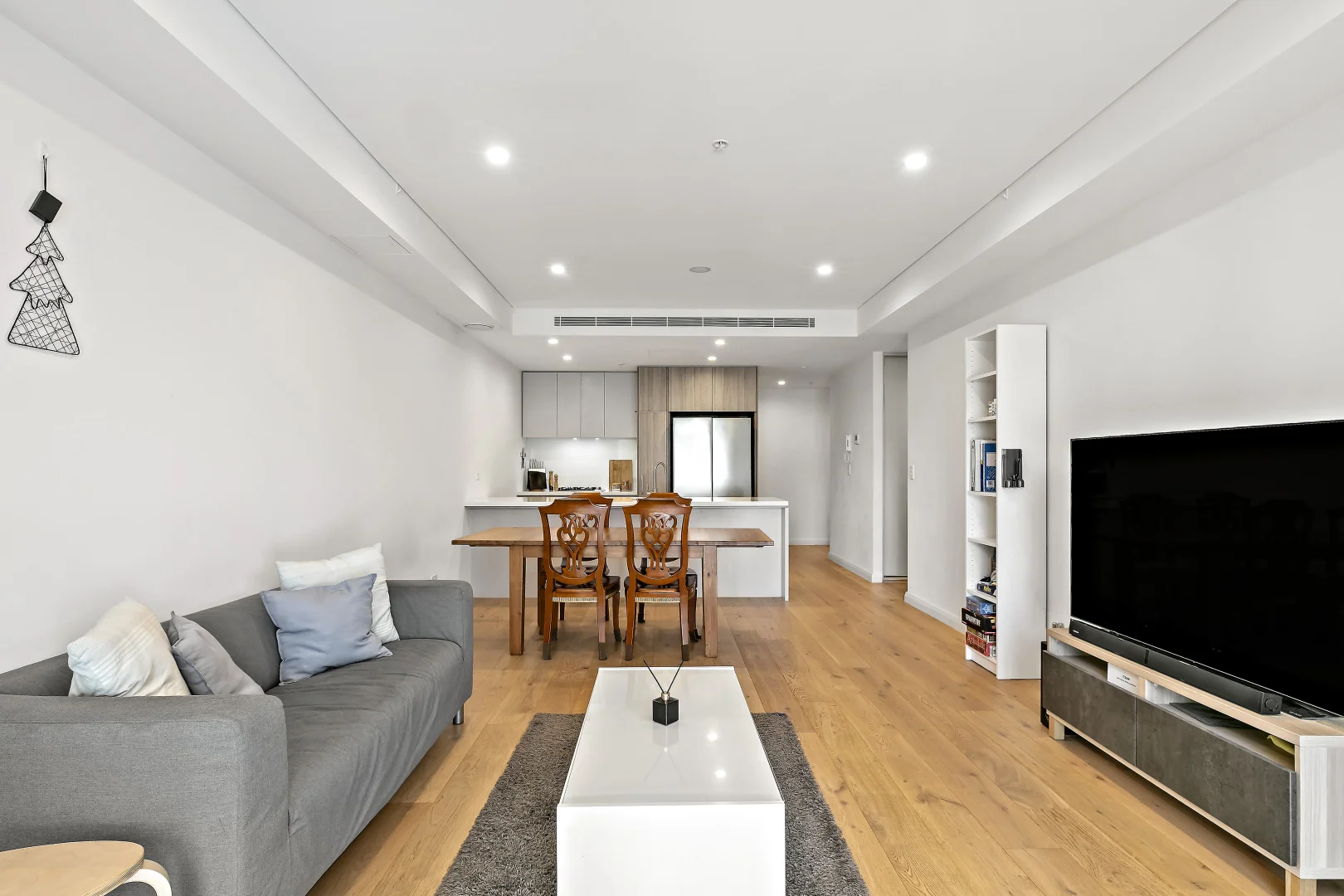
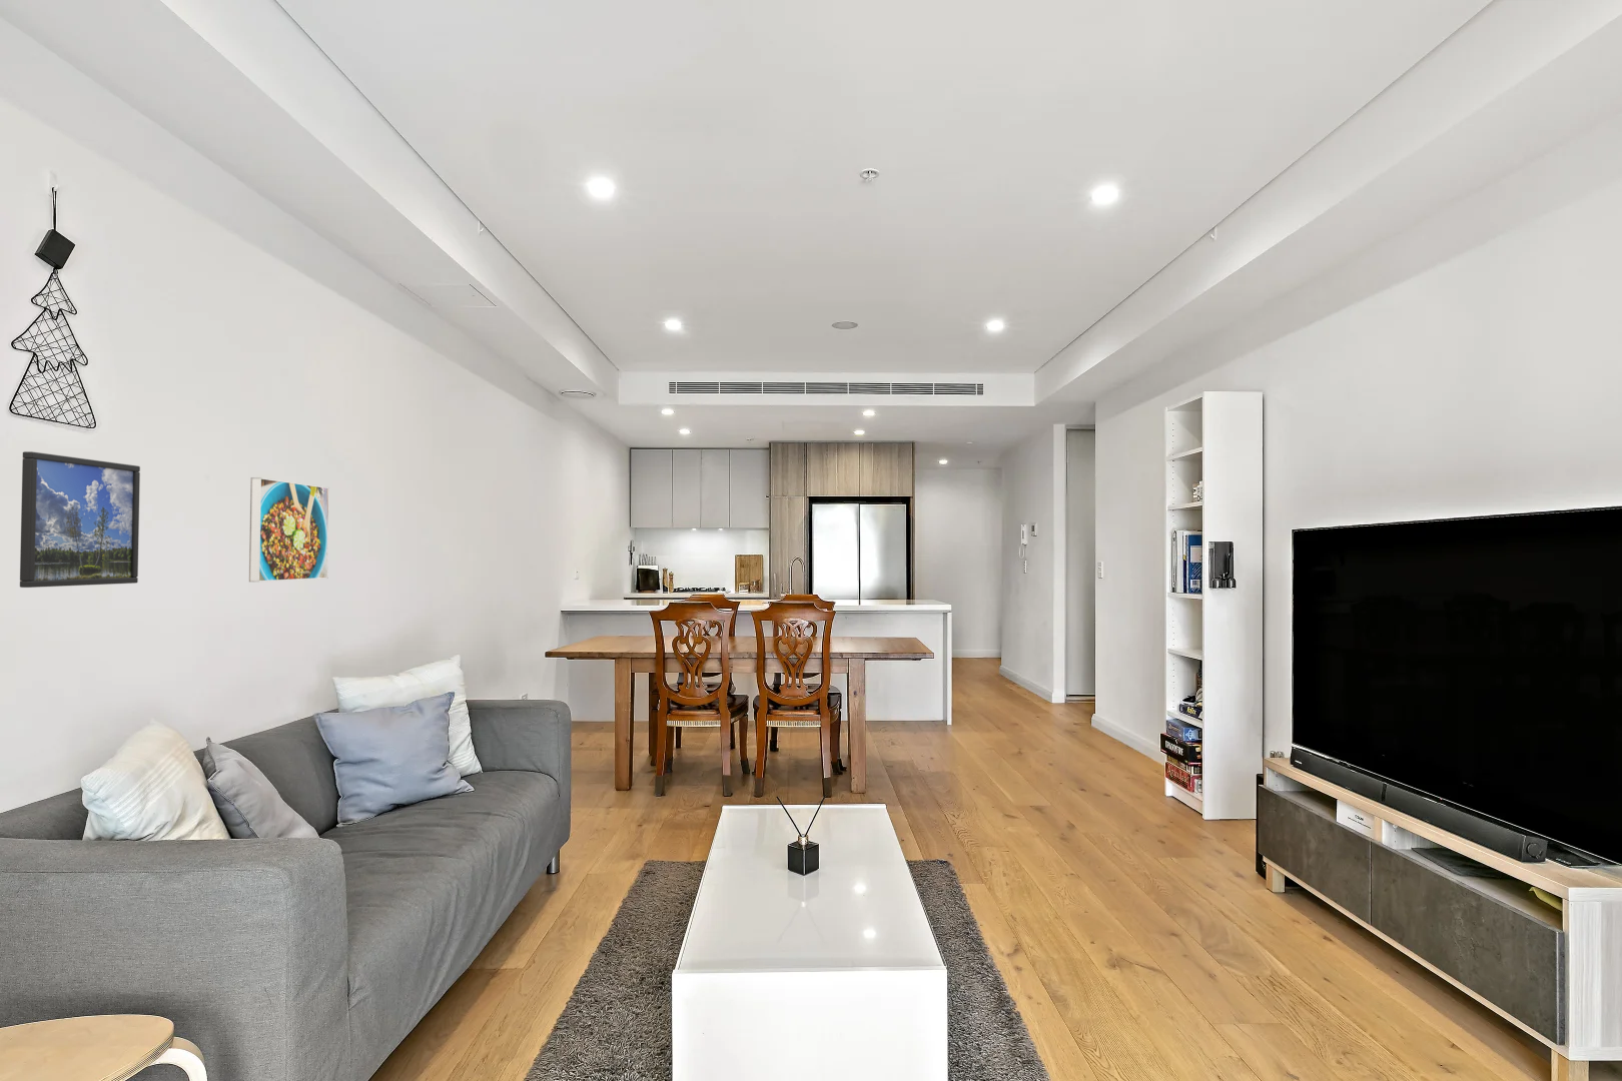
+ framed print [249,477,331,583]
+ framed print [19,450,141,589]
